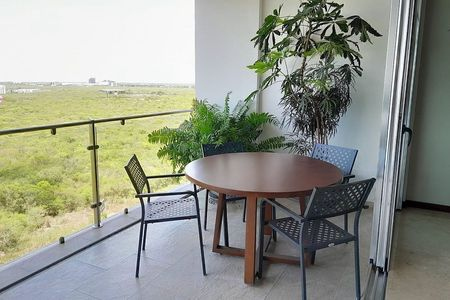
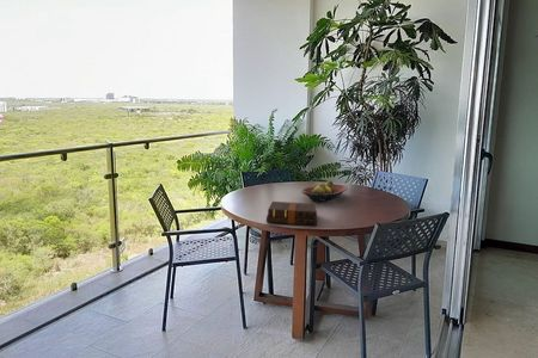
+ hardback book [265,200,318,227]
+ fruit bowl [300,179,348,203]
